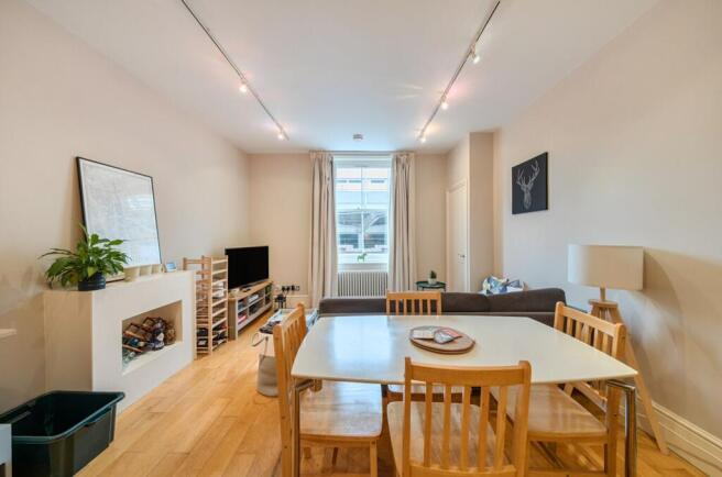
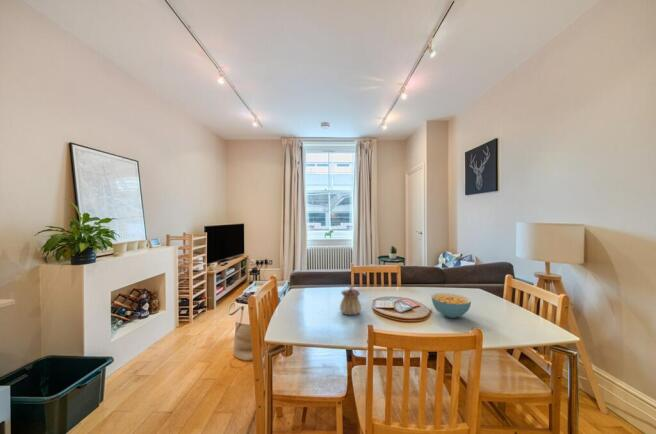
+ cereal bowl [430,292,472,319]
+ teapot [339,285,362,316]
